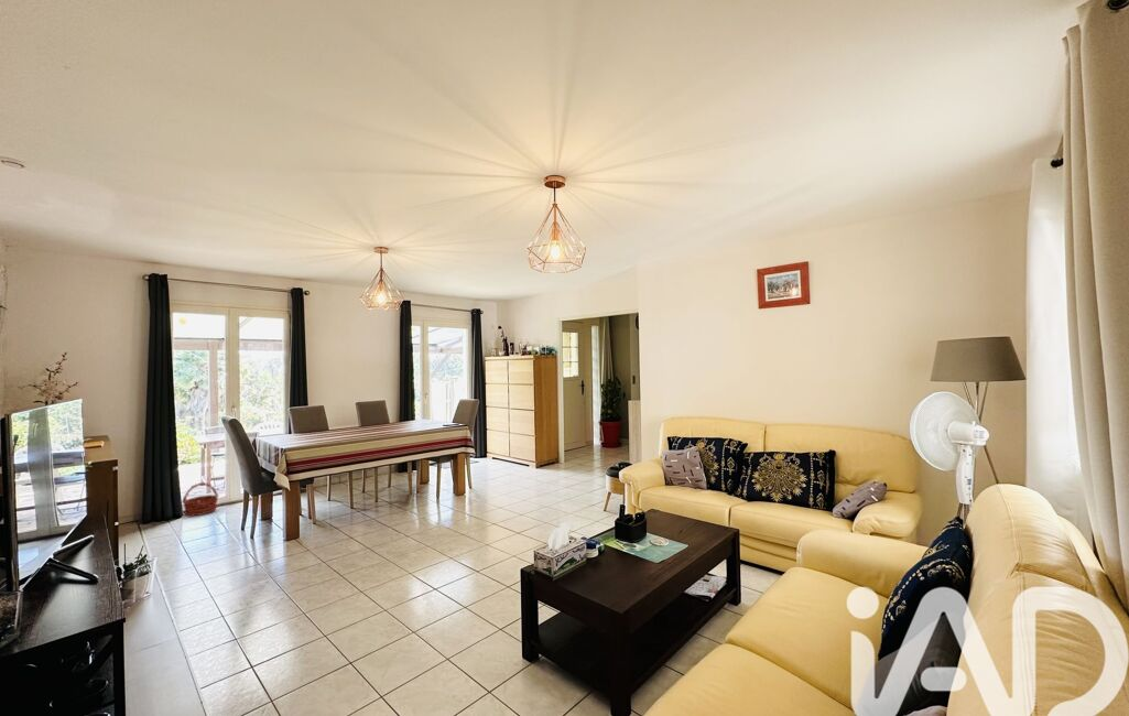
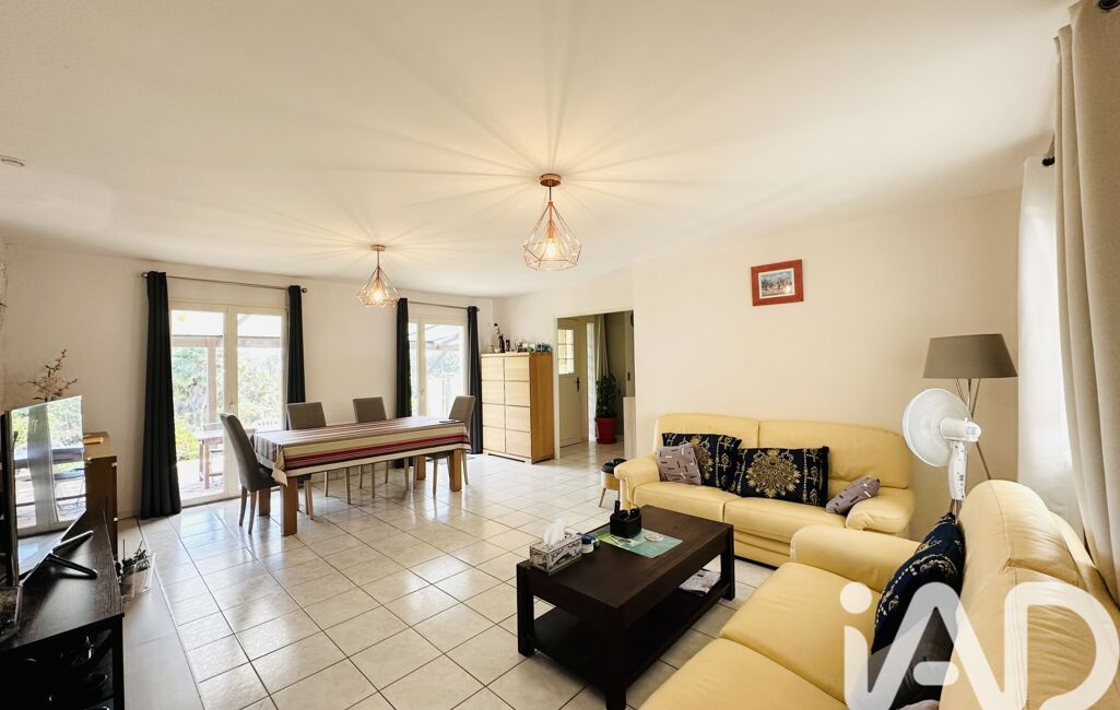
- basket [181,481,219,517]
